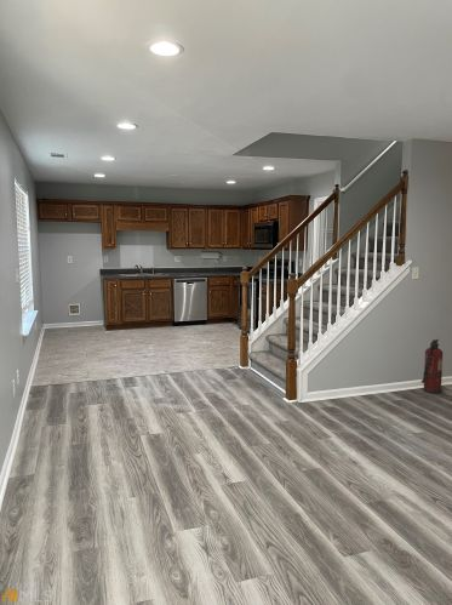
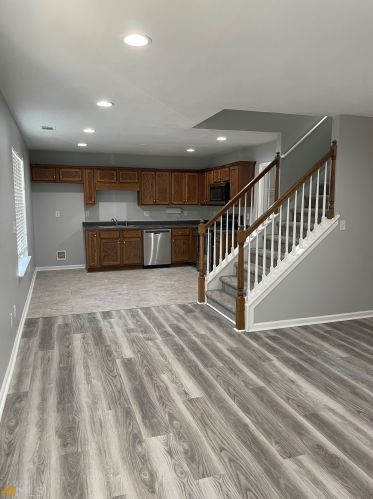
- fire extinguisher [420,338,444,394]
